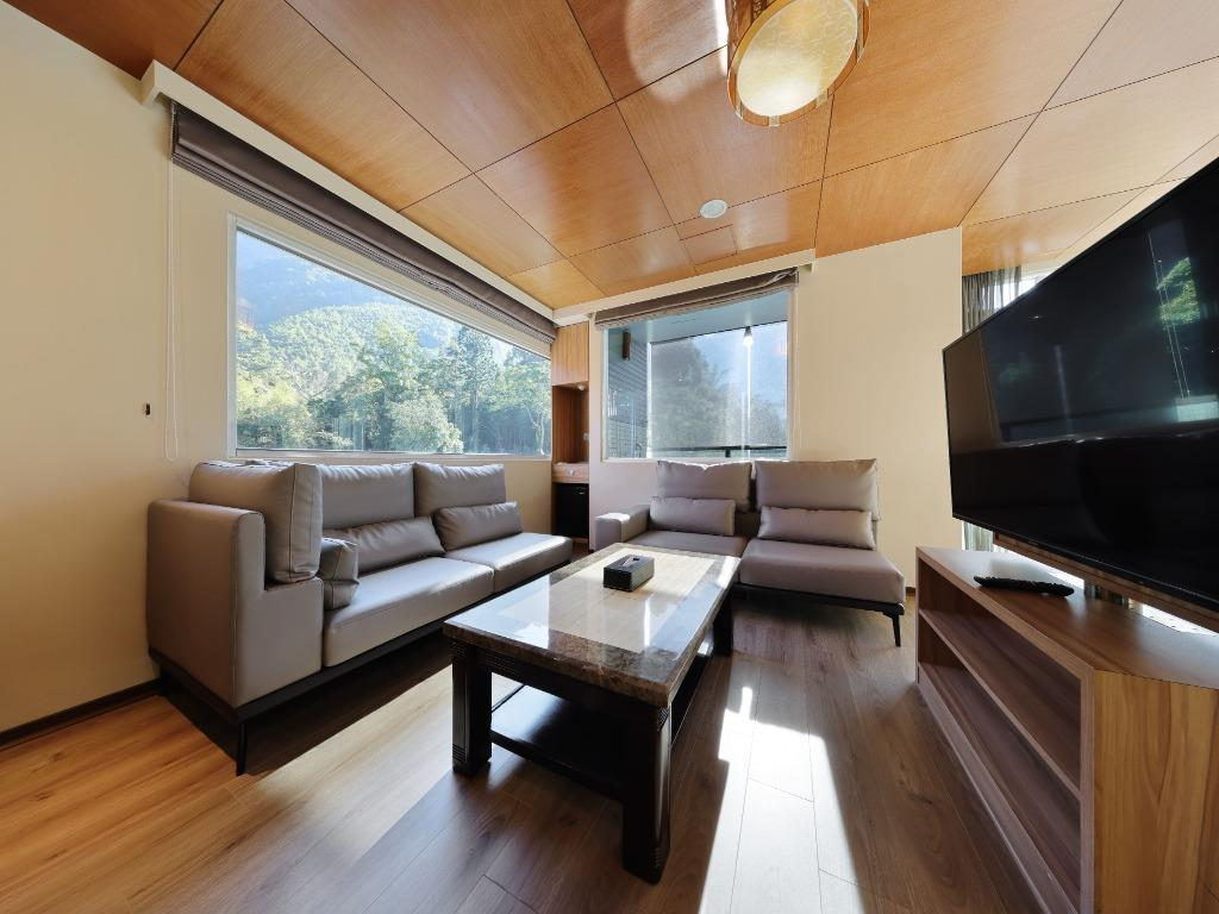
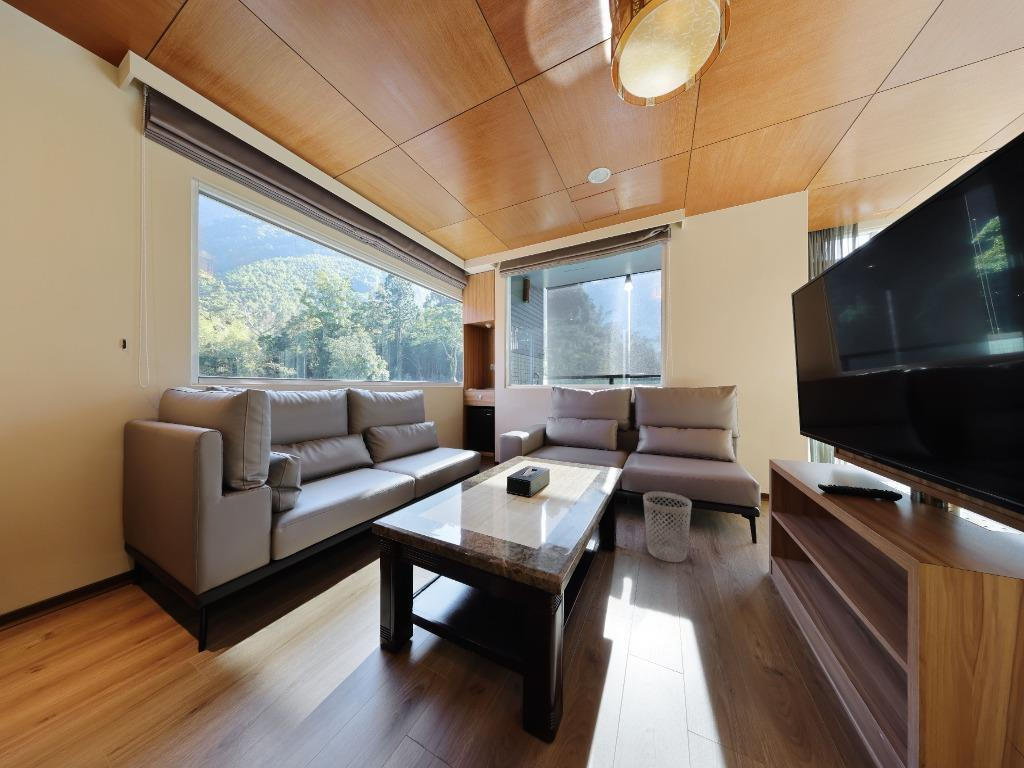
+ wastebasket [642,491,693,564]
